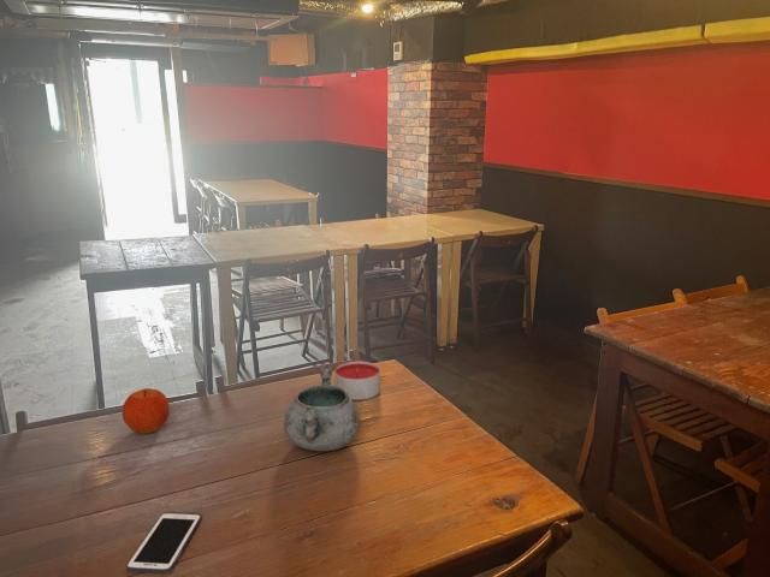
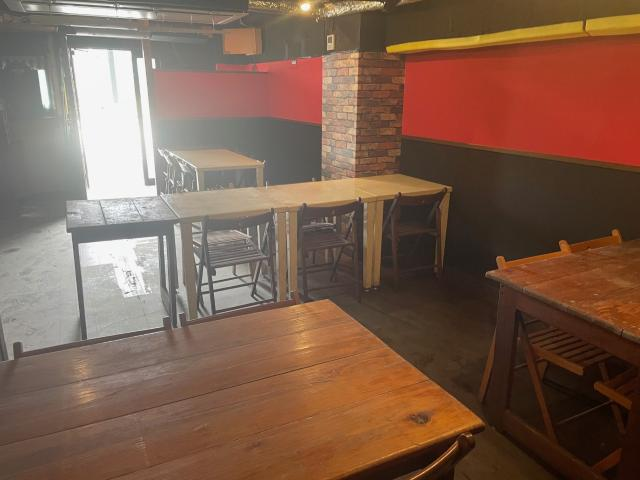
- decorative bowl [283,364,362,452]
- cell phone [125,511,202,575]
- fruit [122,387,171,435]
- candle [334,361,381,401]
